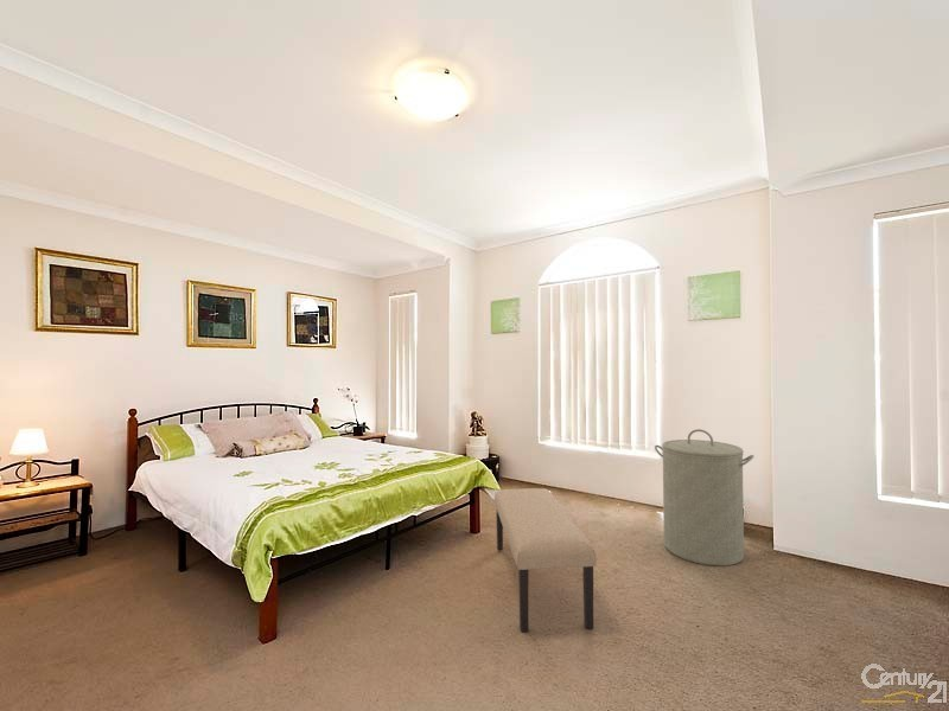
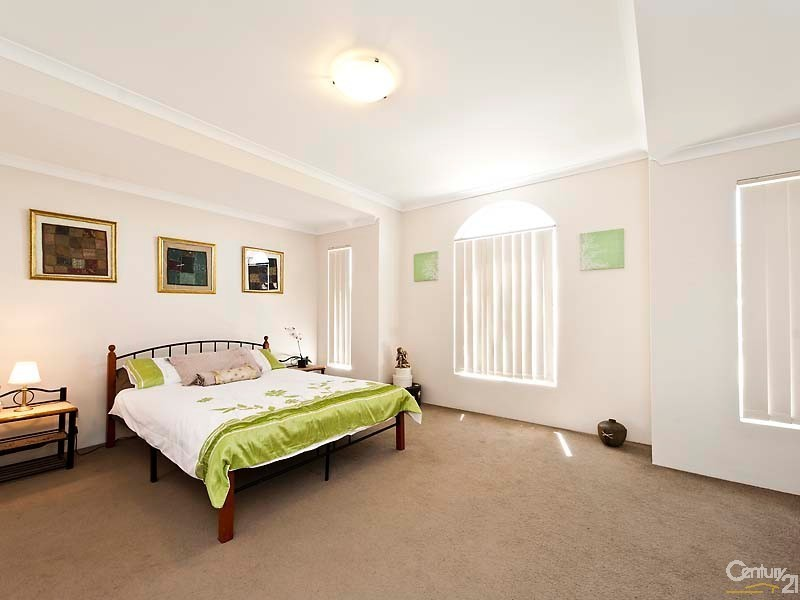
- laundry hamper [654,428,756,568]
- bench [493,487,597,634]
